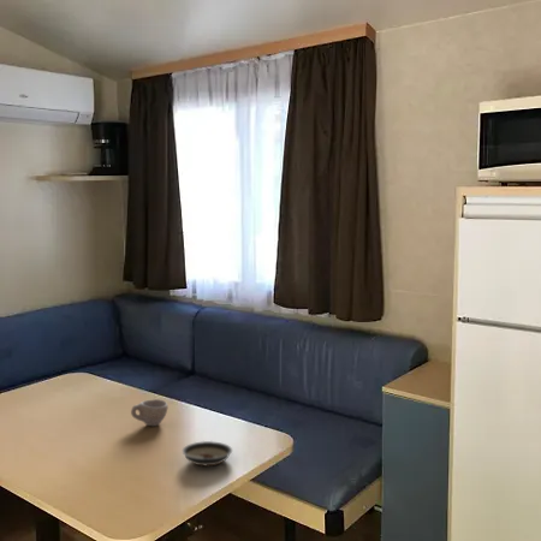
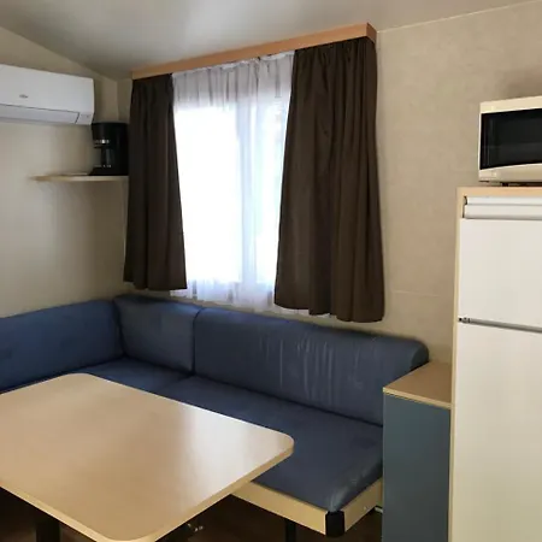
- saucer [182,440,233,466]
- cup [130,398,170,427]
